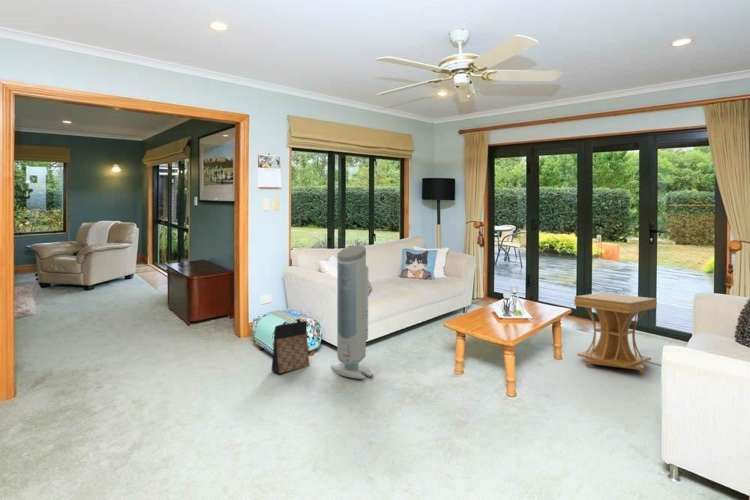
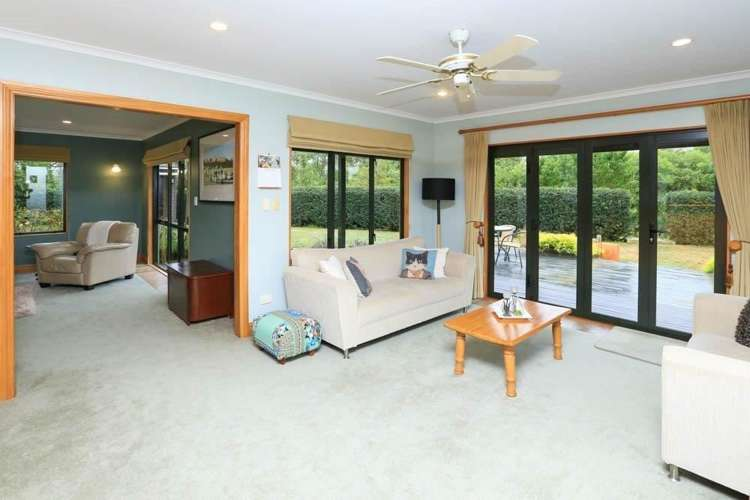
- air purifier [330,244,374,380]
- bag [270,318,311,375]
- side table [573,292,658,374]
